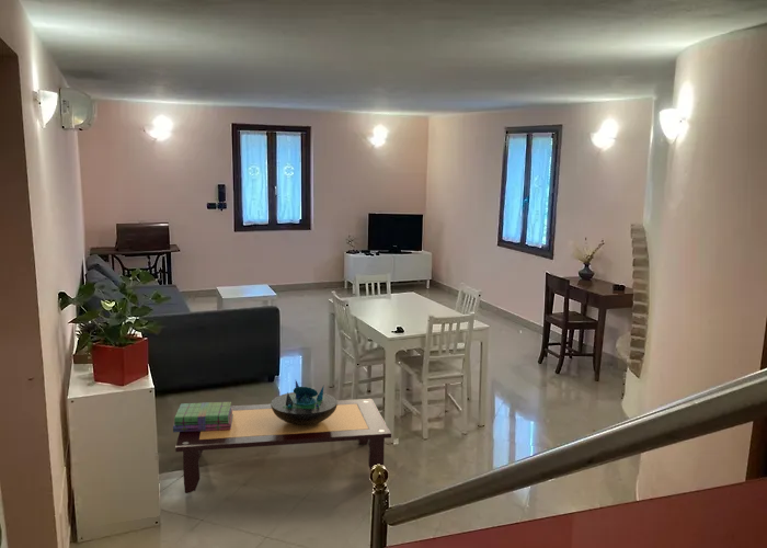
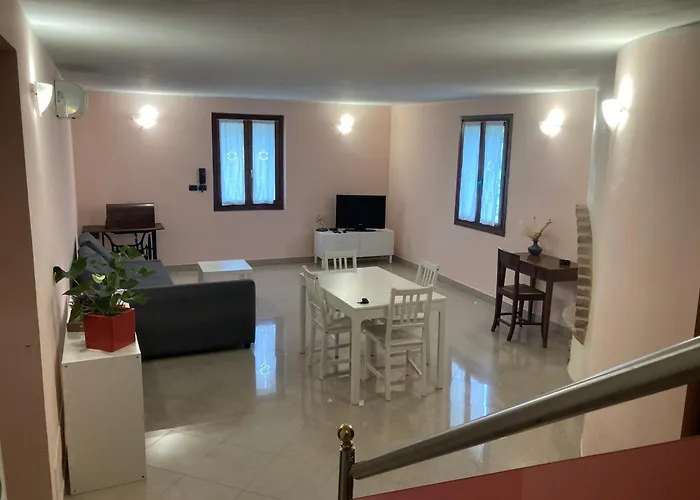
- stack of books [172,401,233,433]
- decorative bowl [270,380,337,425]
- coffee table [174,398,392,494]
